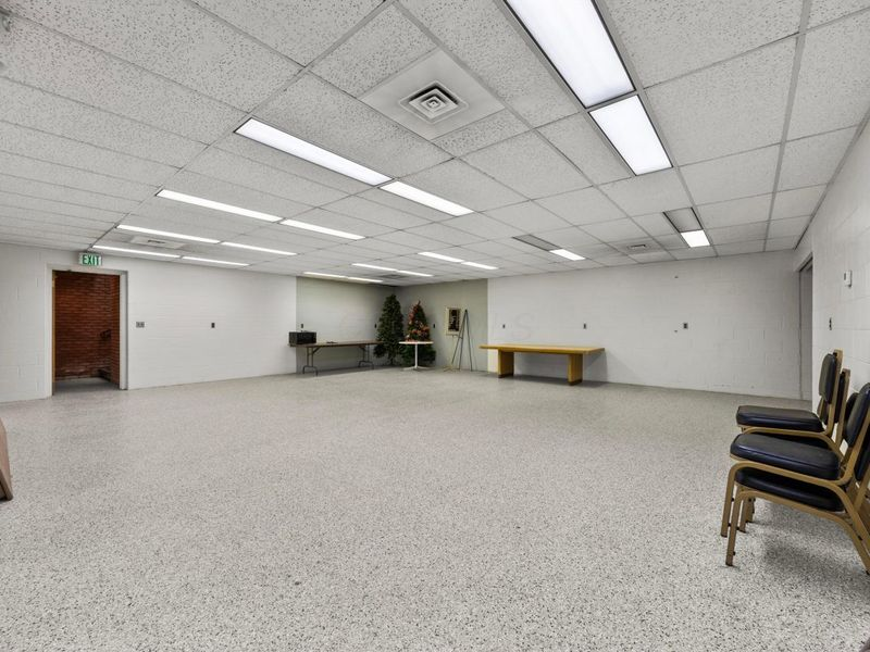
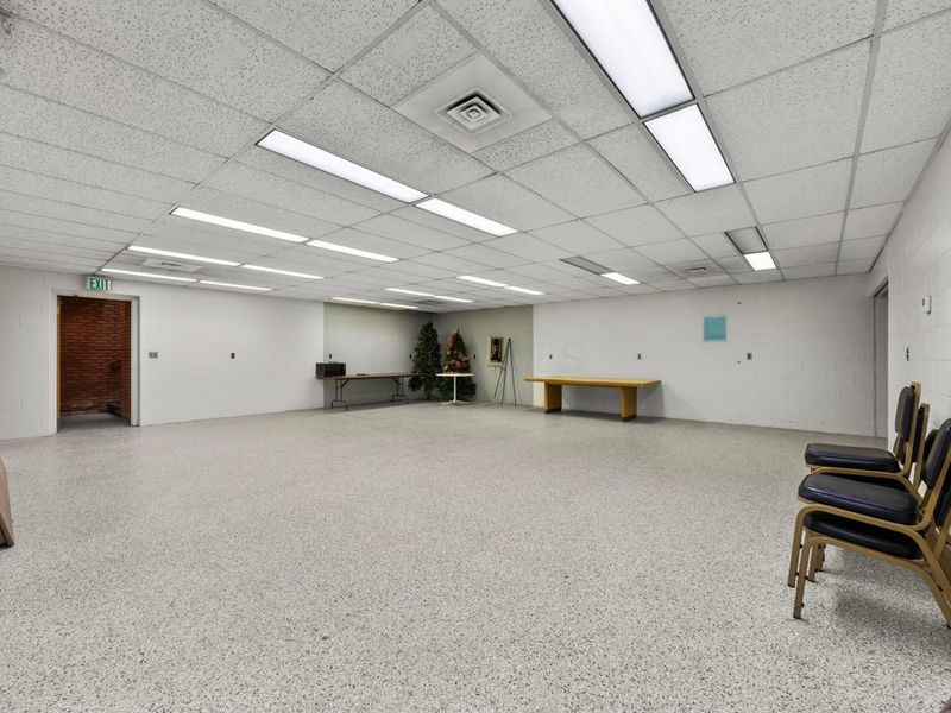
+ wall art [701,313,729,343]
